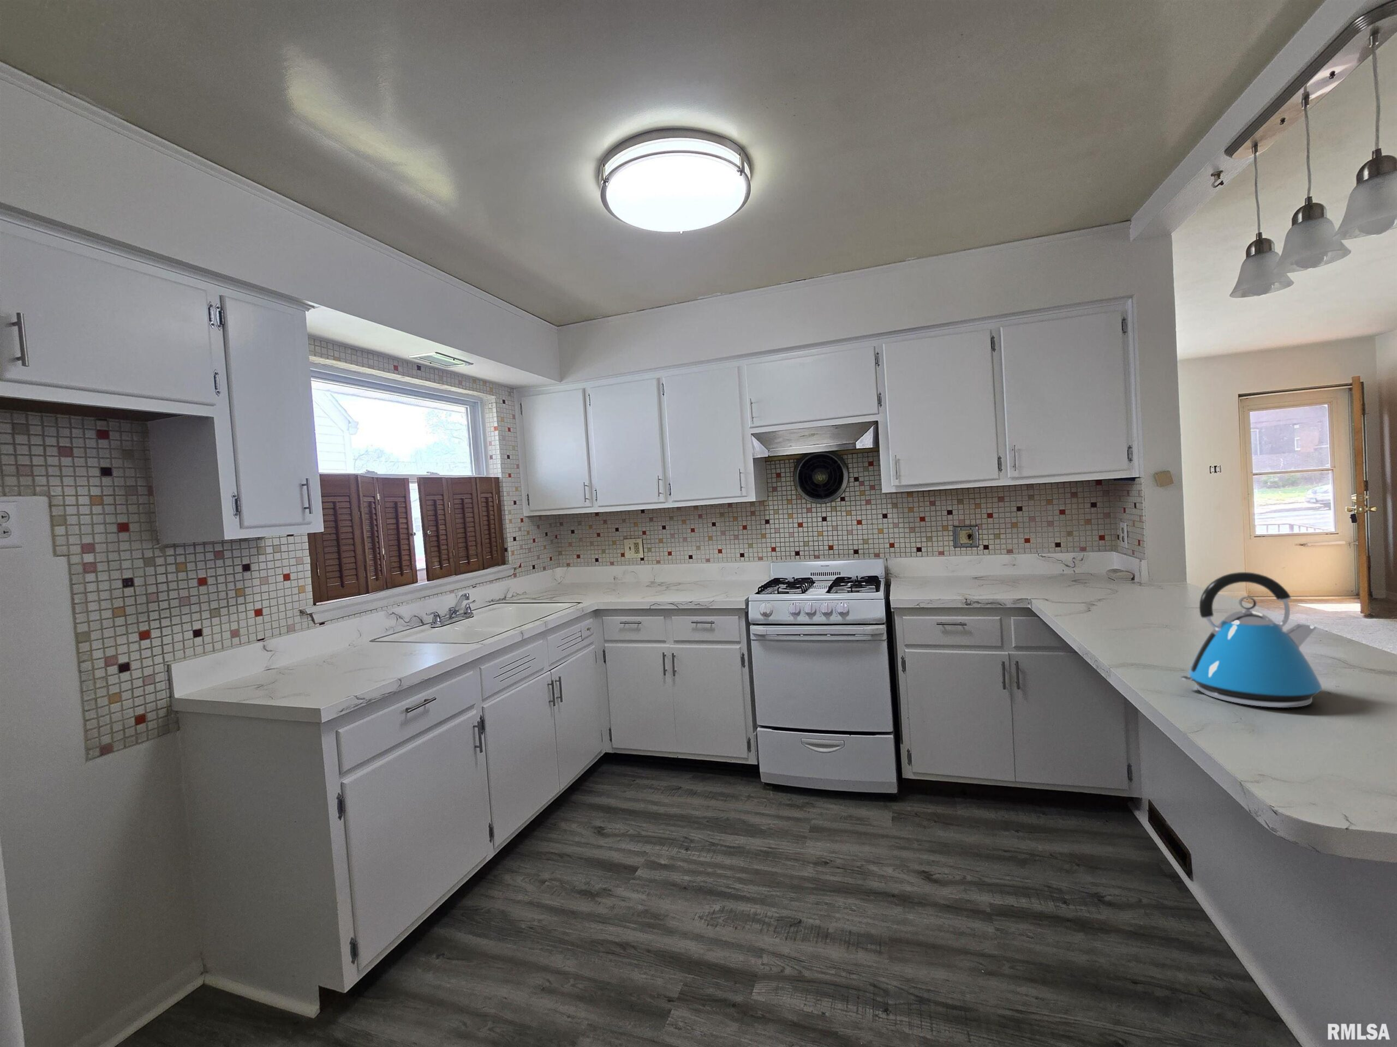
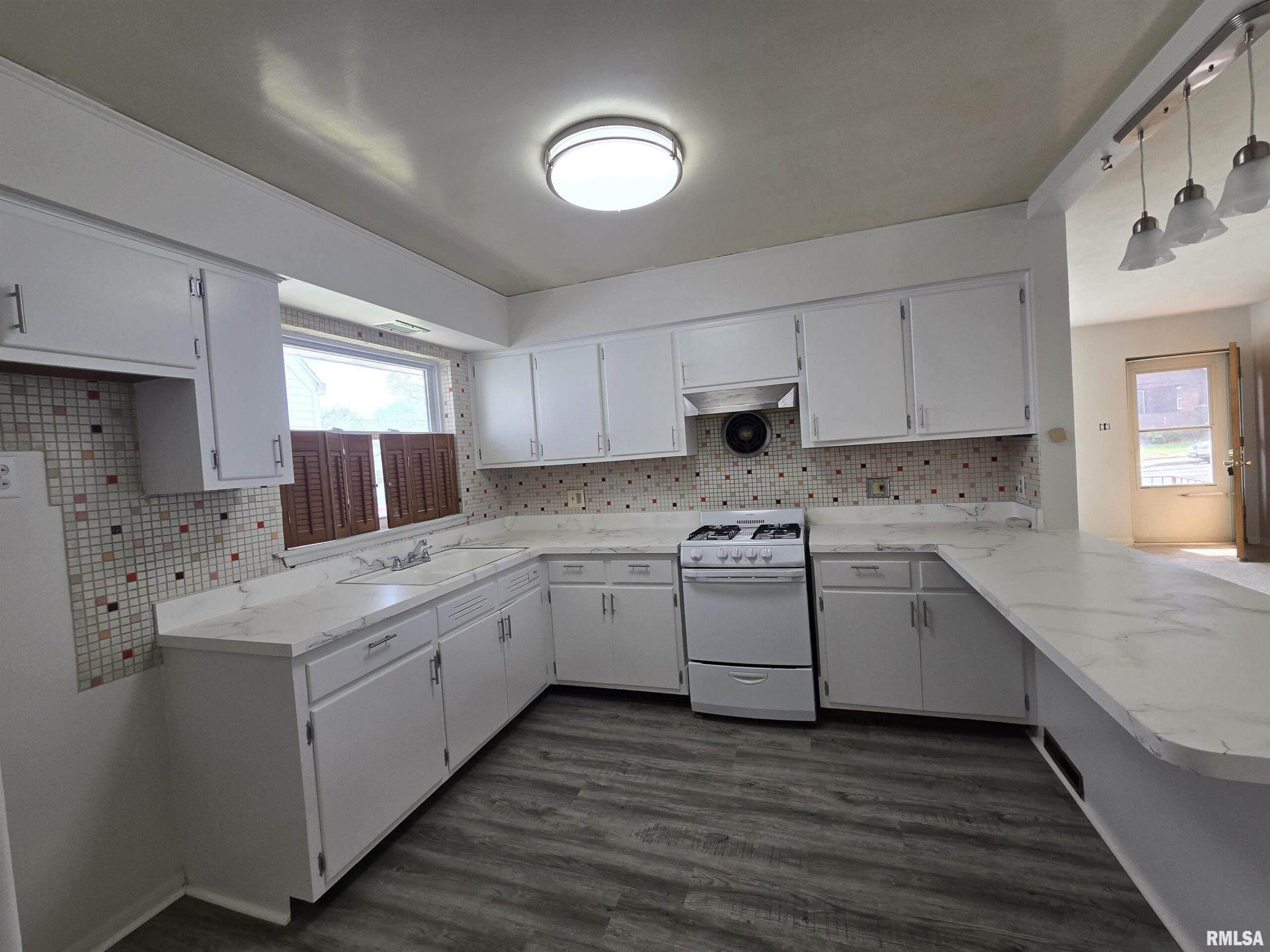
- kettle [1179,572,1323,708]
